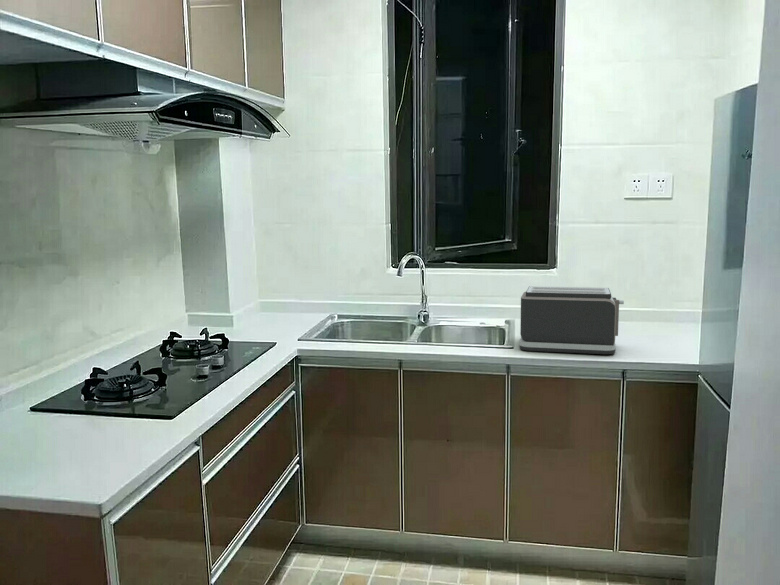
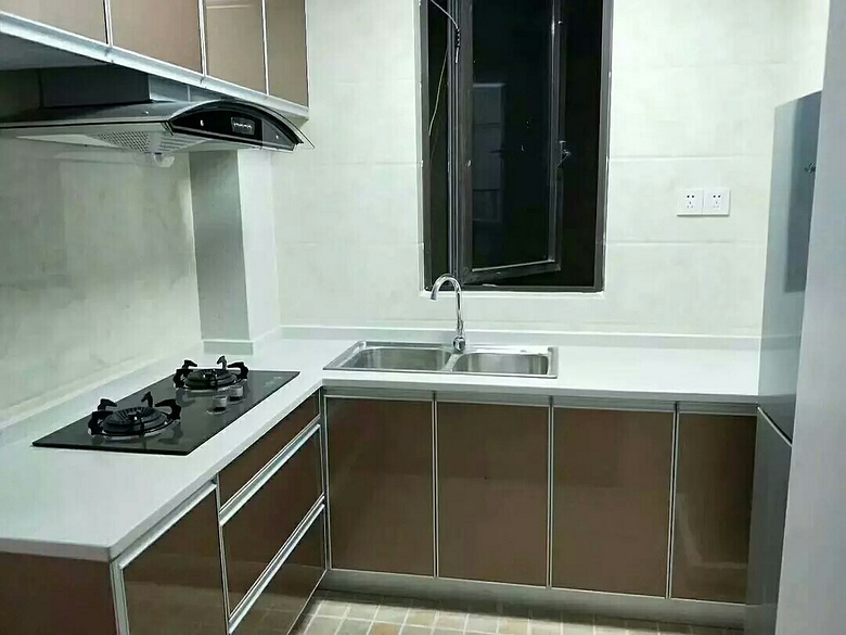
- toaster [519,285,625,355]
